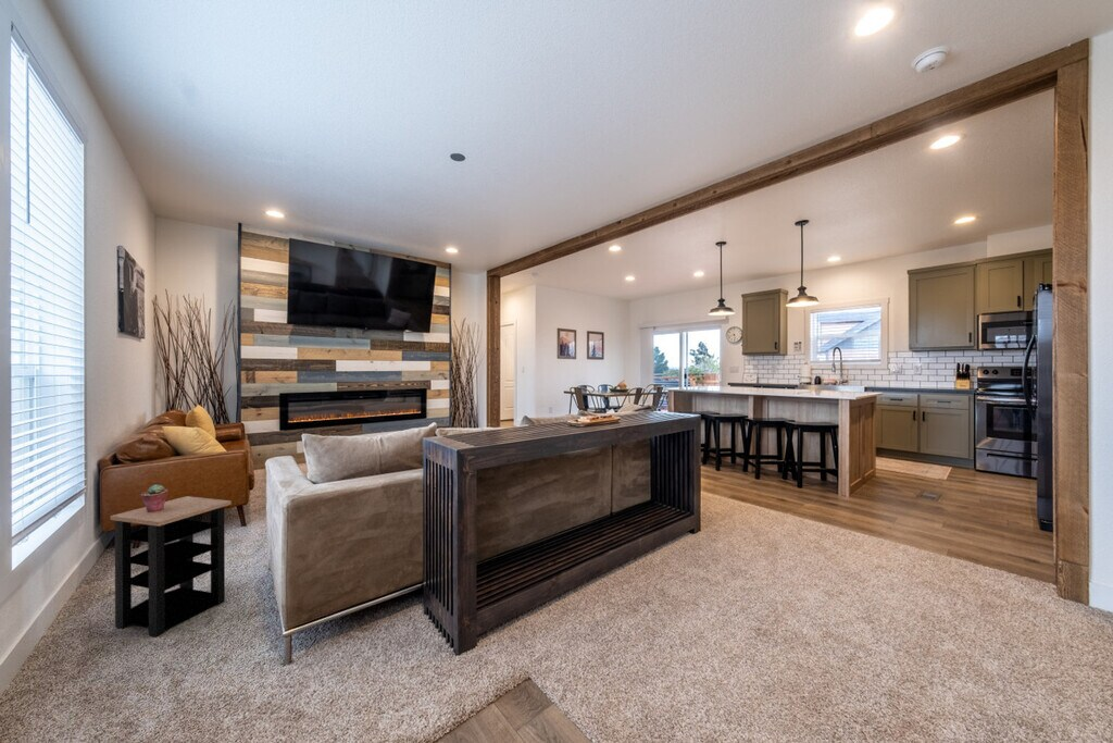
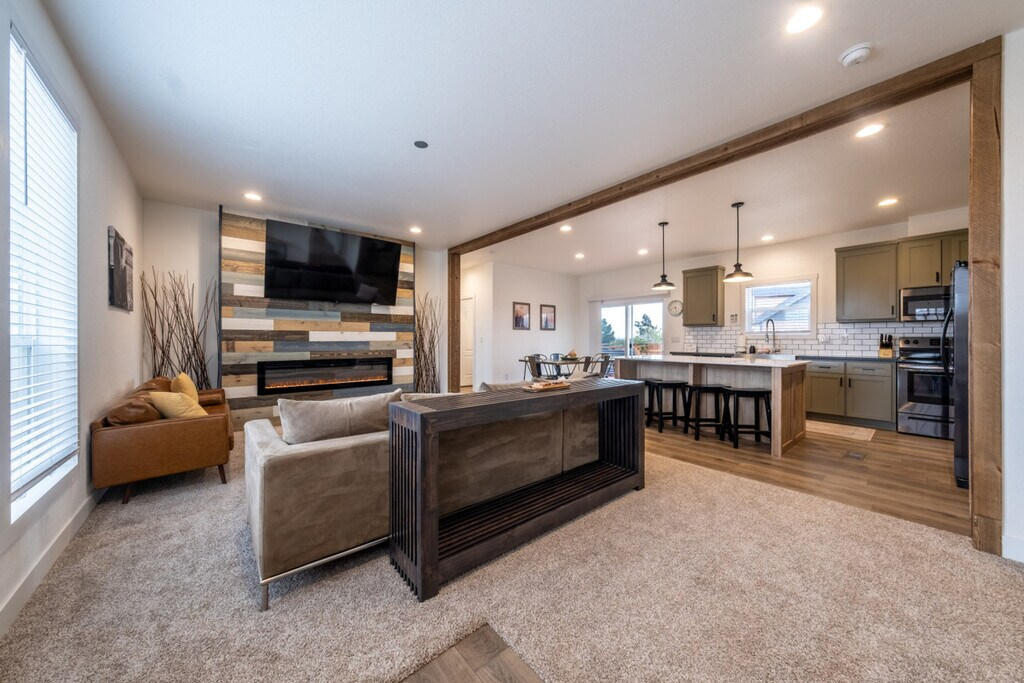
- potted succulent [140,484,170,512]
- side table [110,495,233,637]
